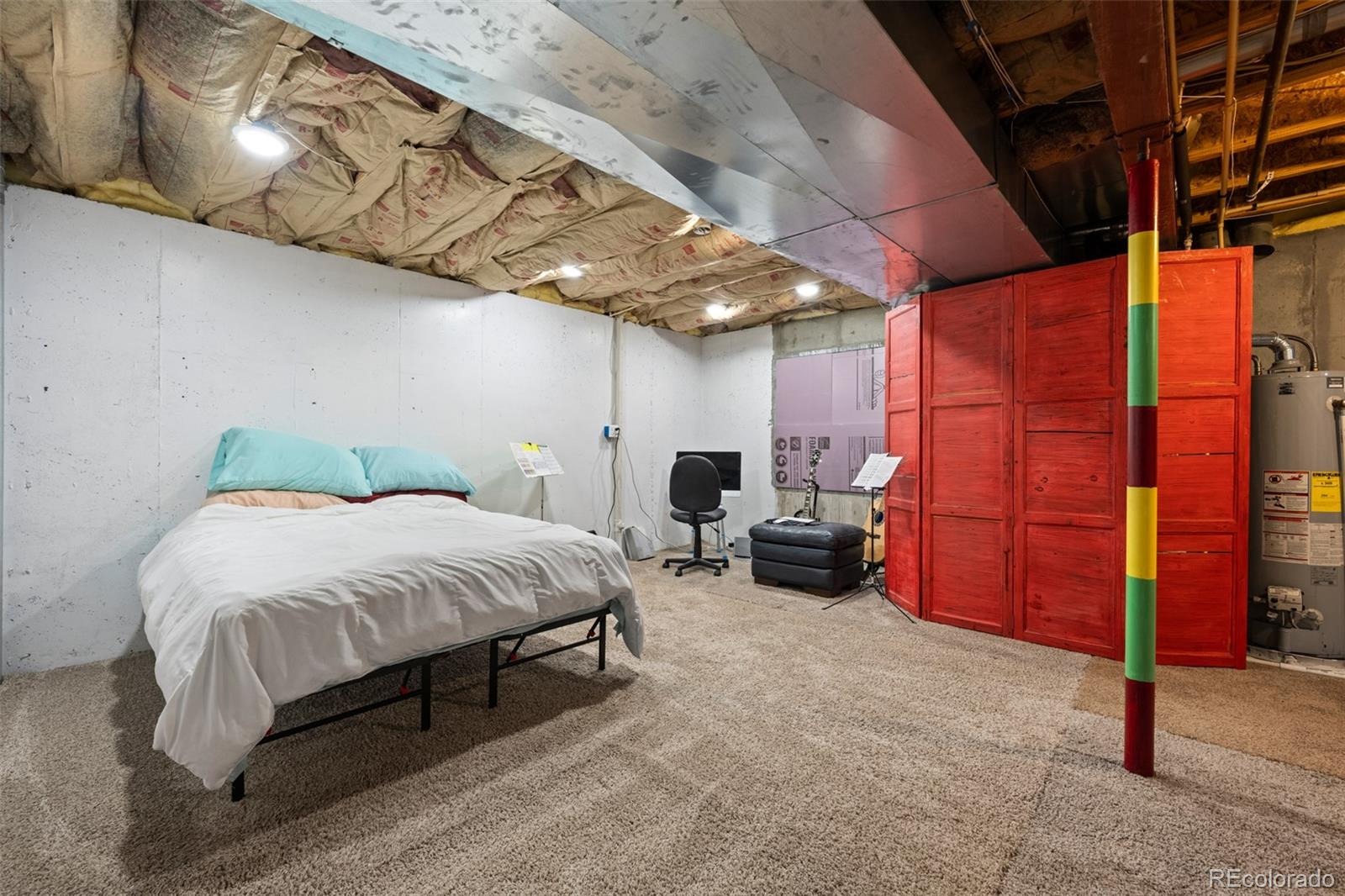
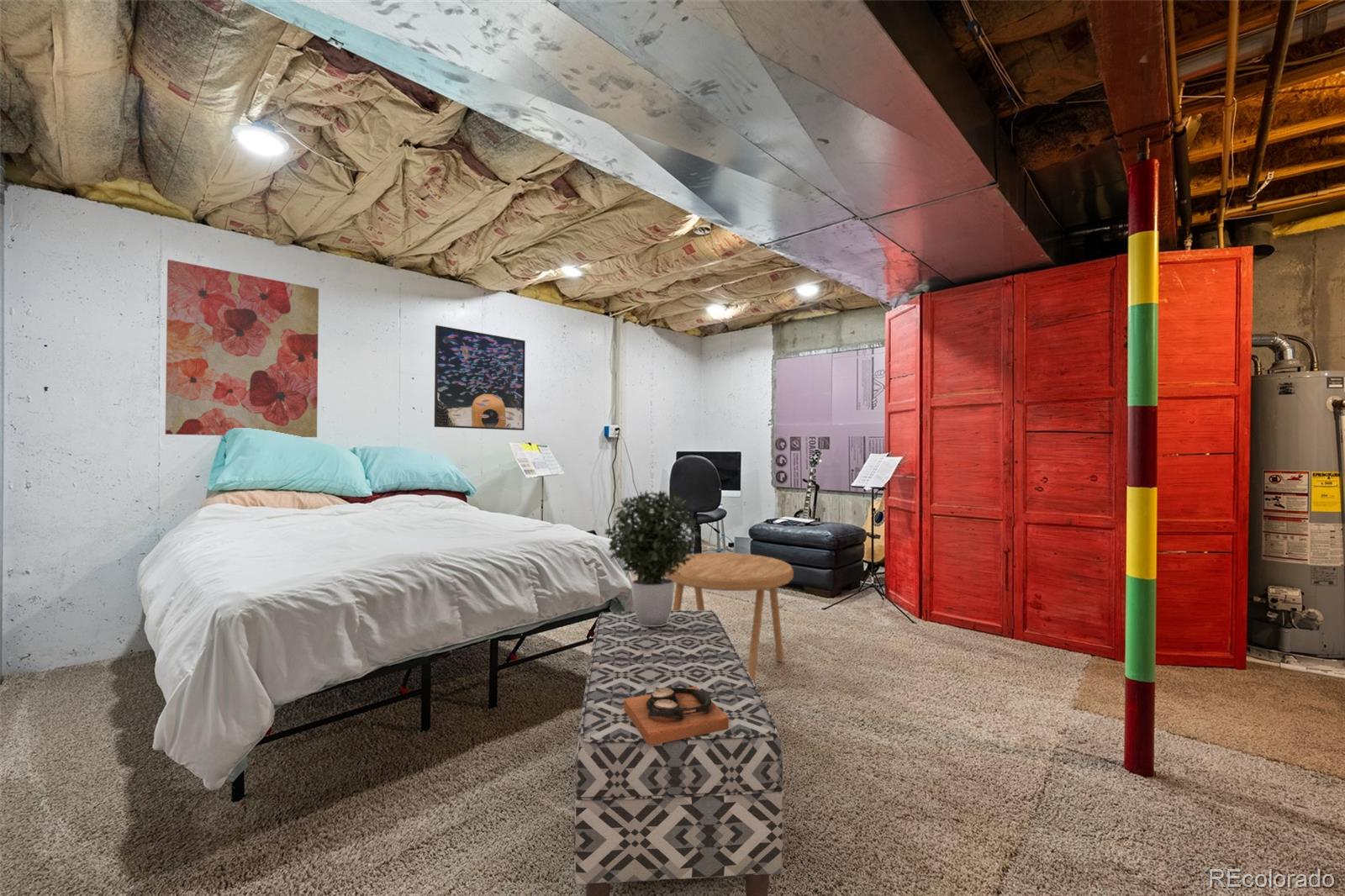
+ bench [573,609,784,896]
+ headphones [624,686,729,746]
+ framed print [434,324,526,431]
+ side table [665,552,794,684]
+ potted plant [604,490,700,626]
+ wall art [165,259,319,438]
